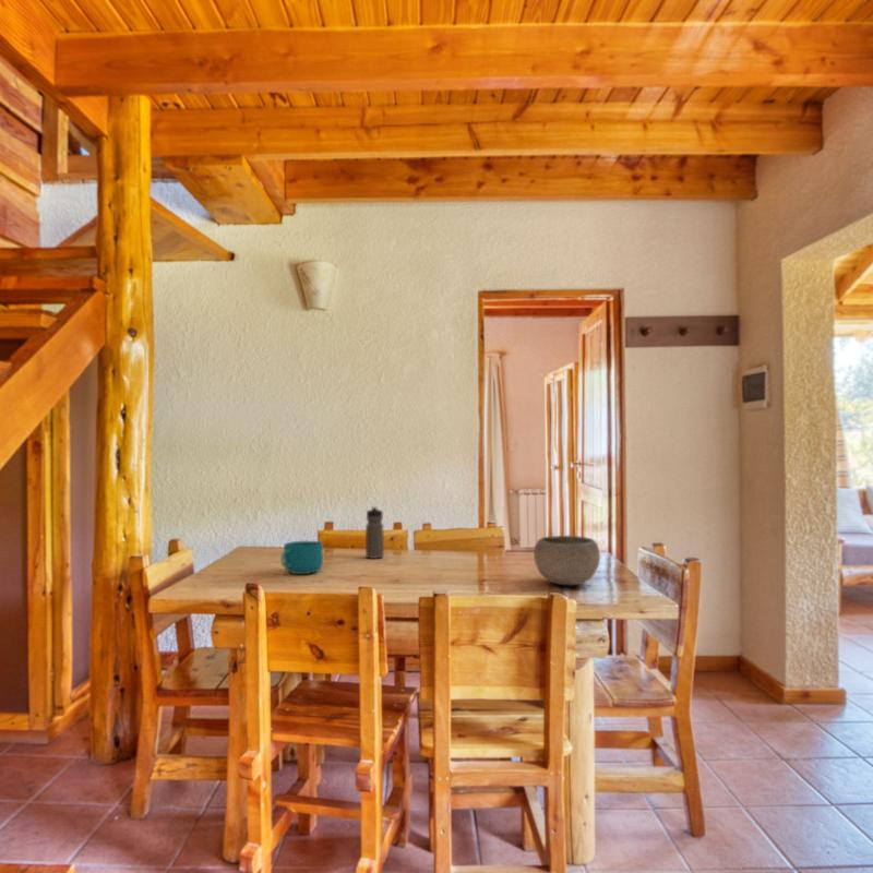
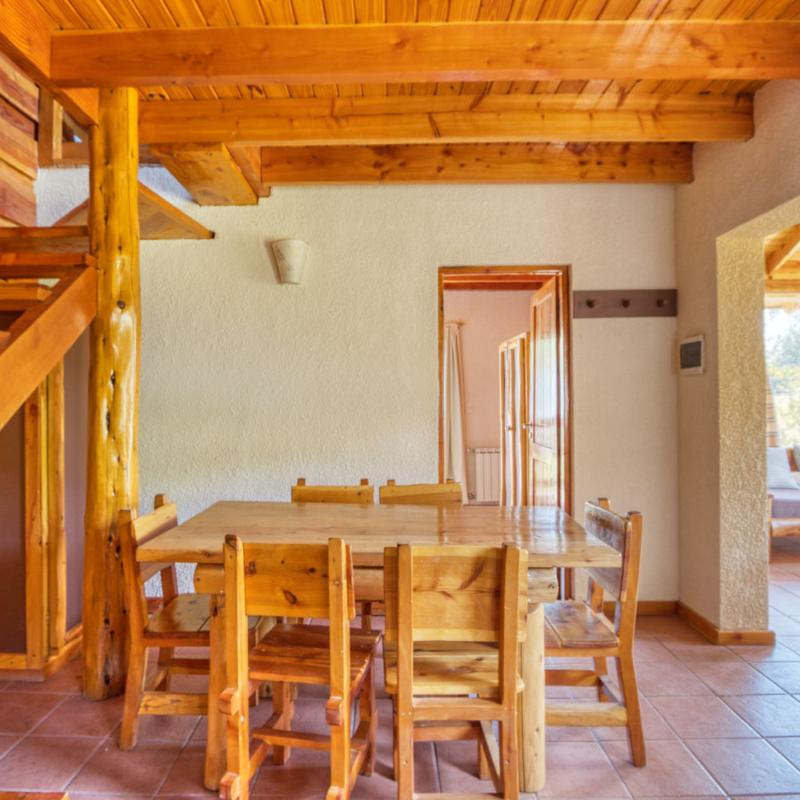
- water bottle [364,505,385,560]
- bowl [533,535,601,587]
- cup [280,540,324,575]
